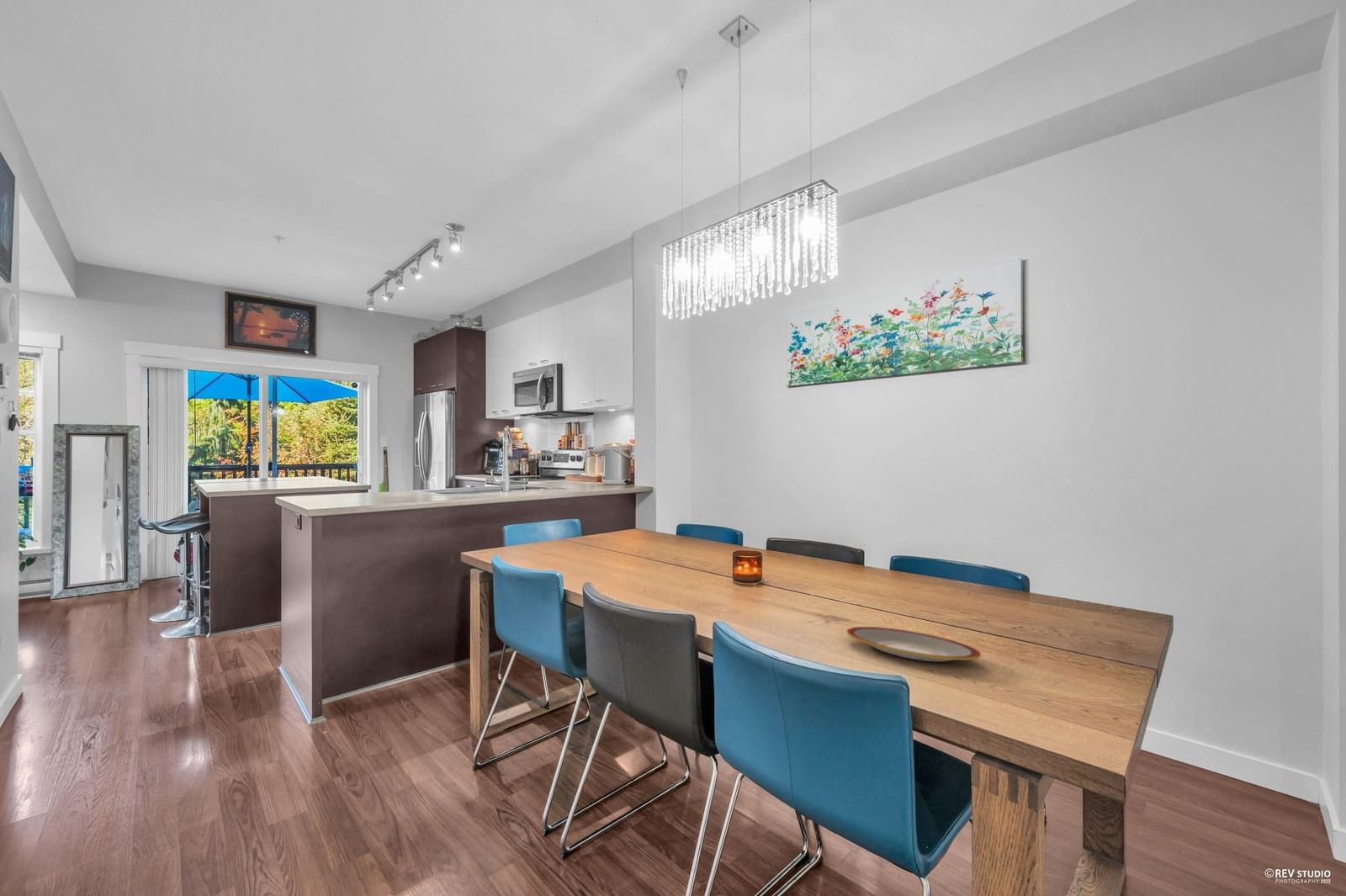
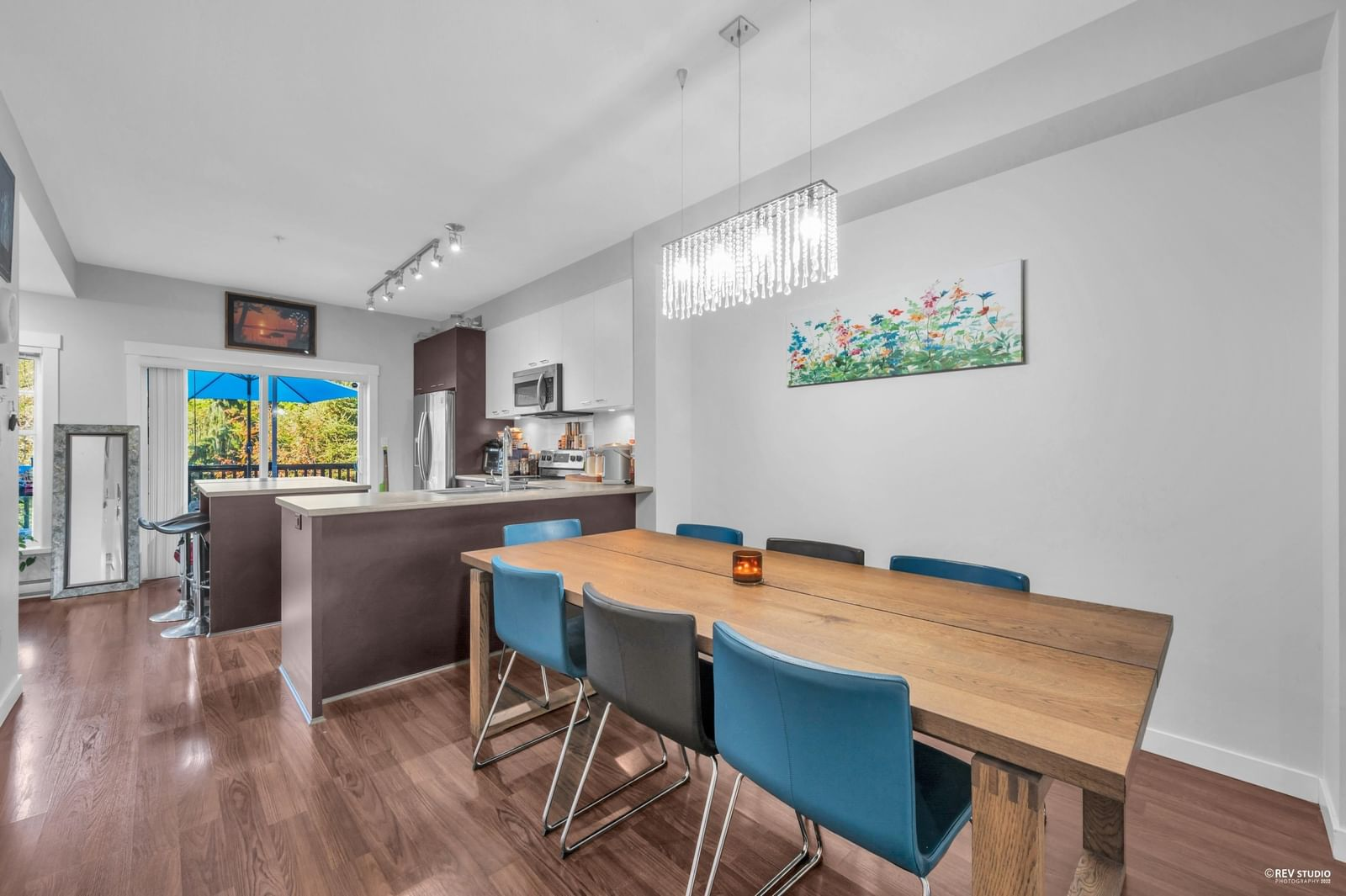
- plate [846,626,982,662]
